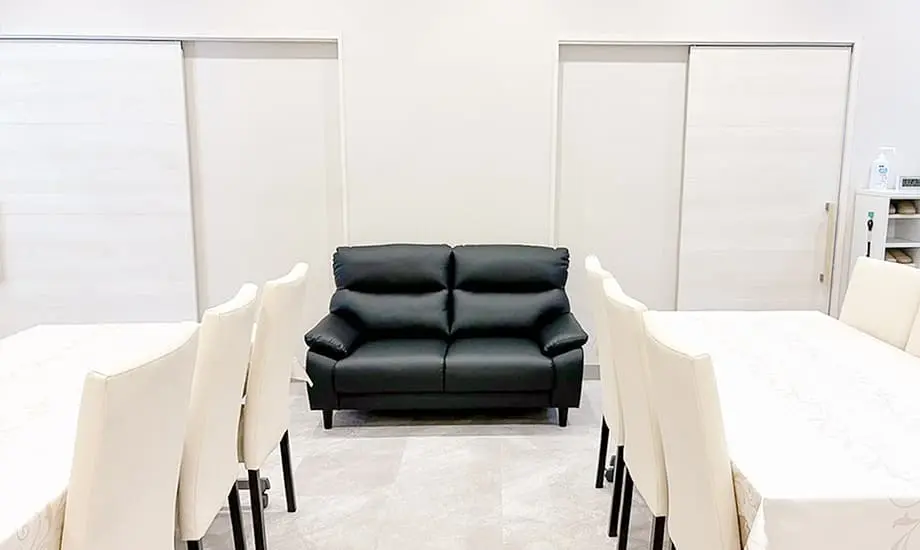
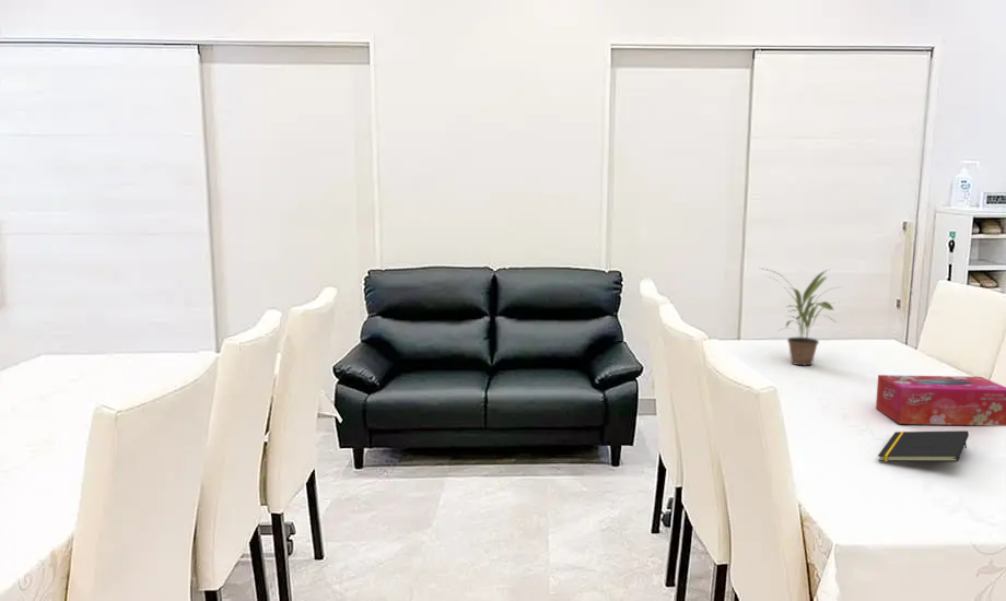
+ tissue box [875,374,1006,427]
+ potted plant [759,267,843,366]
+ notepad [877,429,970,462]
